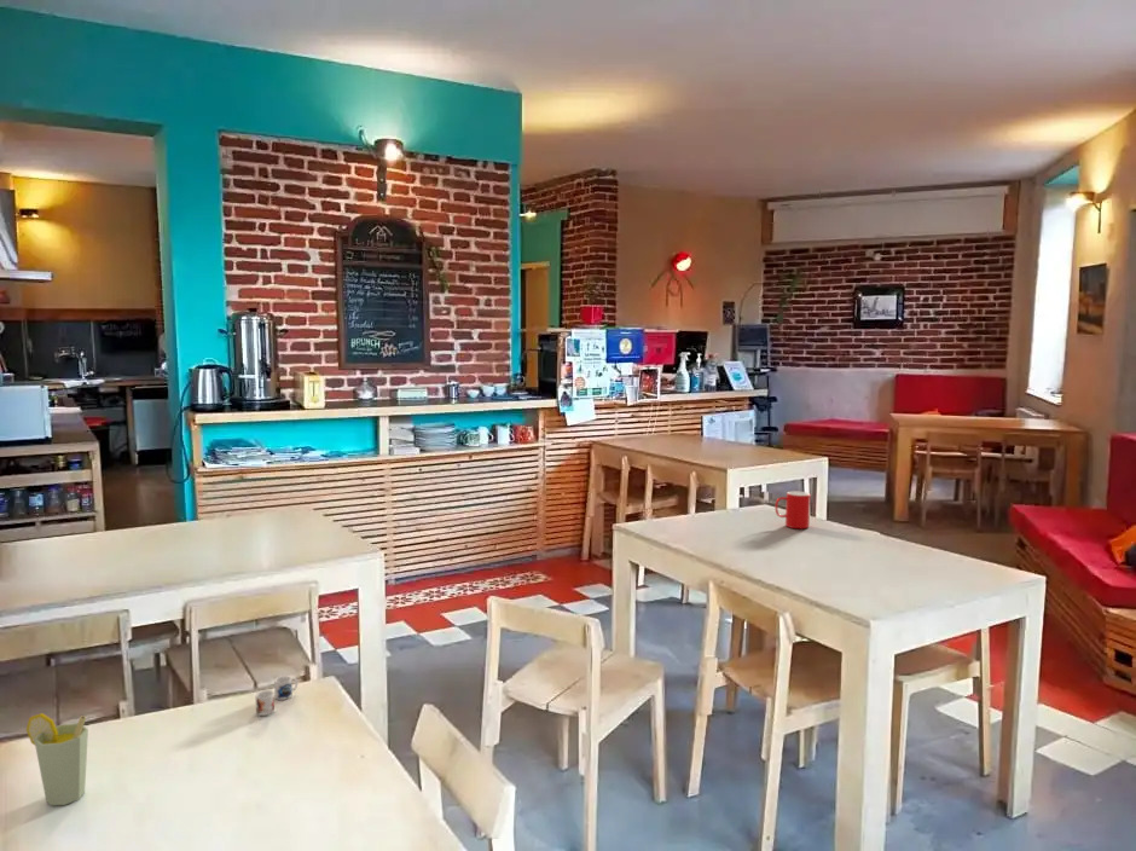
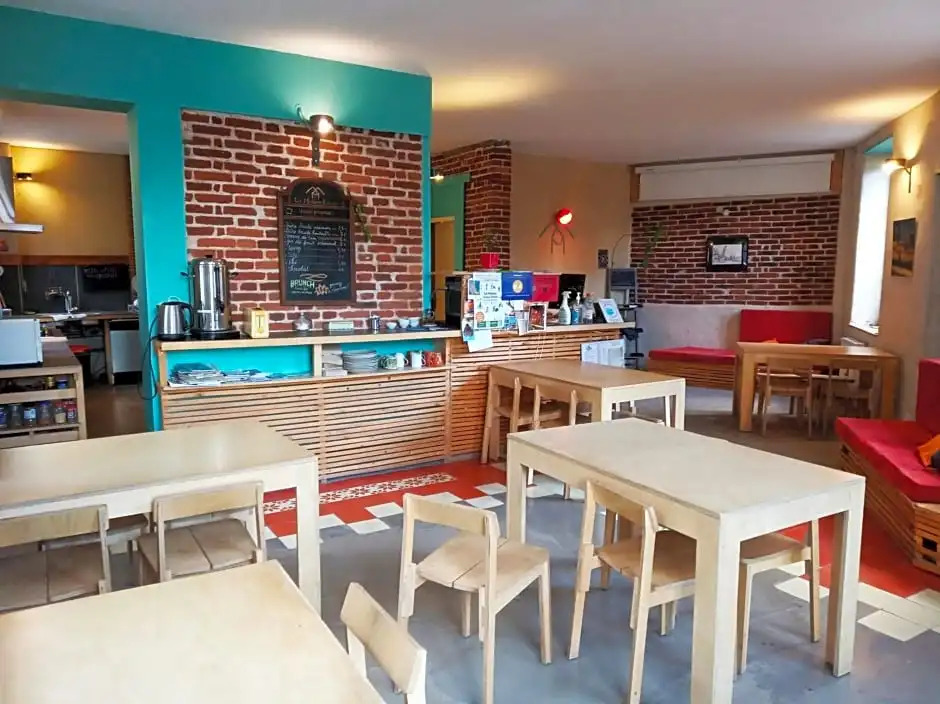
- cup [775,490,812,529]
- mug [254,675,299,717]
- cup [25,712,89,806]
